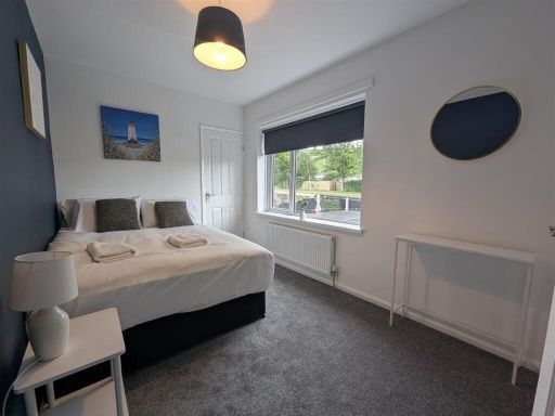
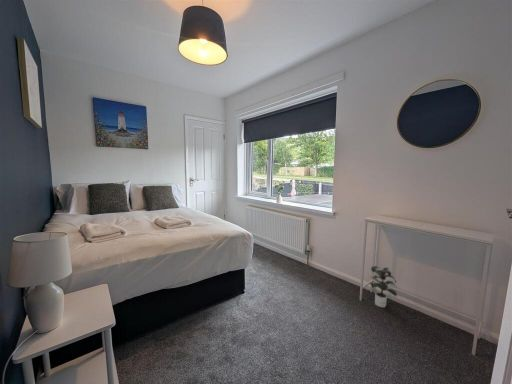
+ potted plant [369,265,398,309]
